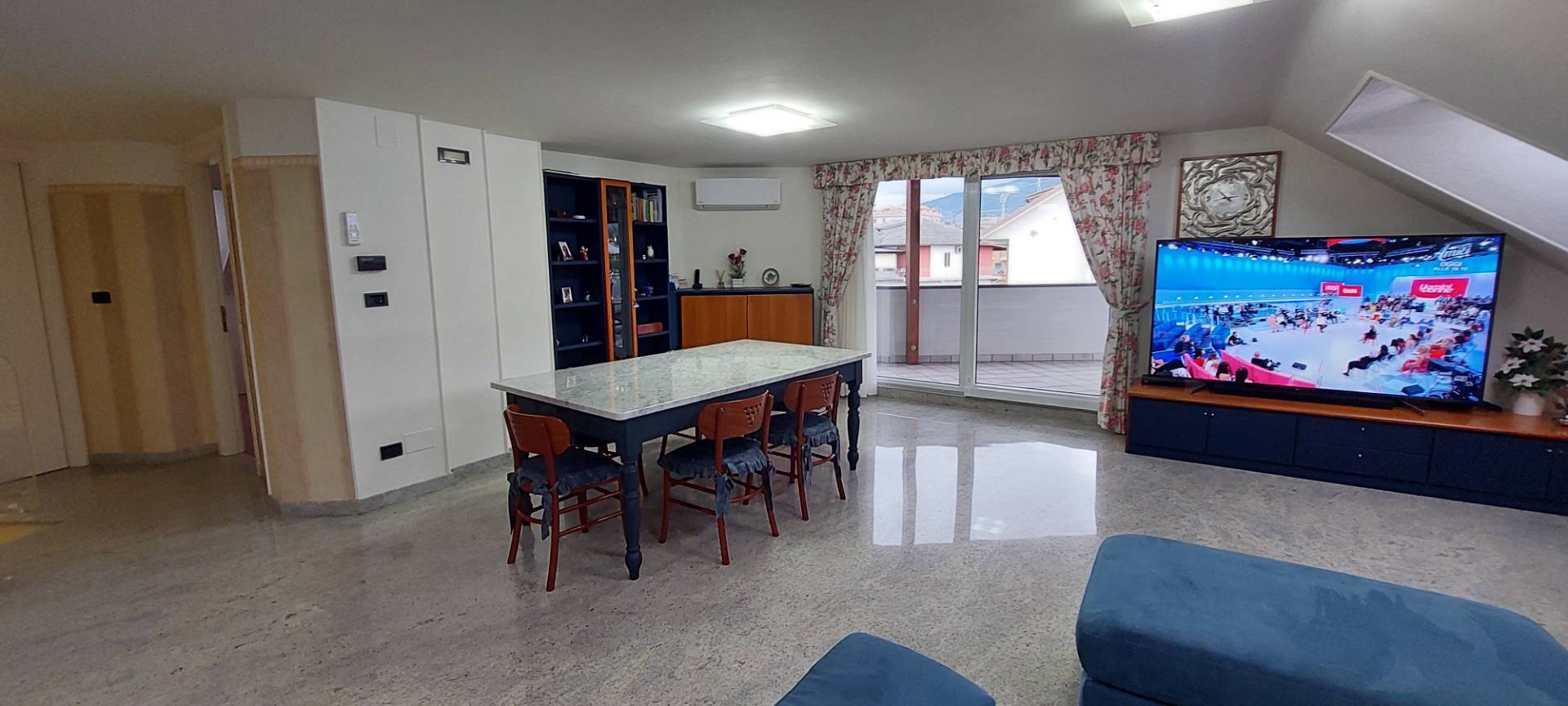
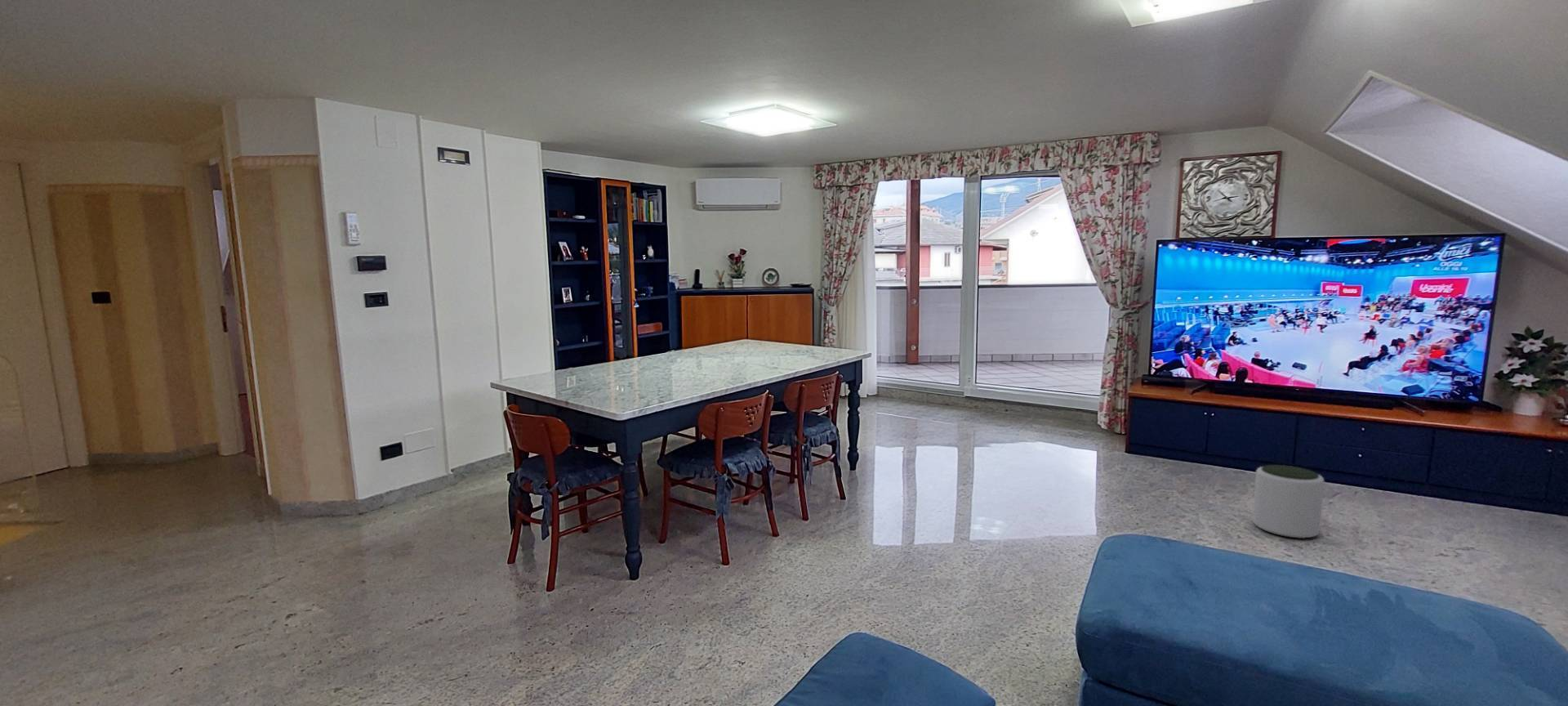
+ plant pot [1252,464,1325,539]
